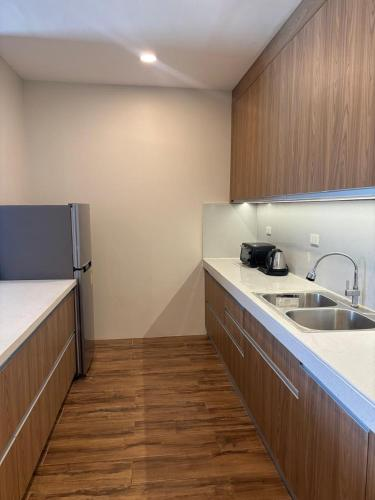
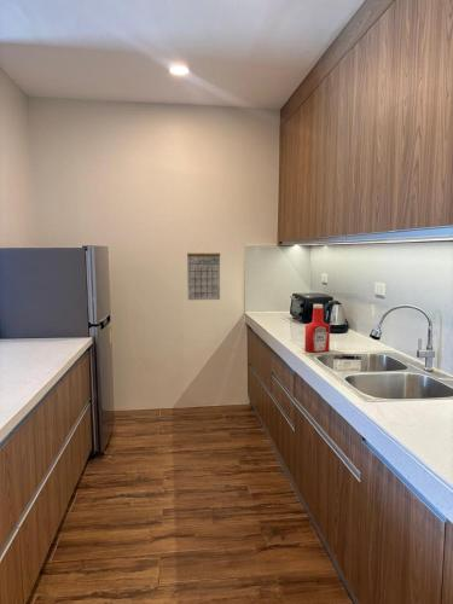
+ calendar [186,243,221,301]
+ soap bottle [303,303,331,354]
